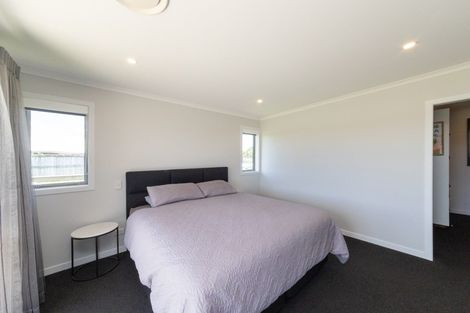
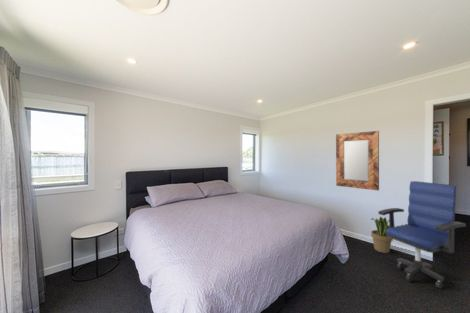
+ home mirror [335,130,380,192]
+ potted plant [370,215,394,254]
+ office chair [377,180,467,290]
